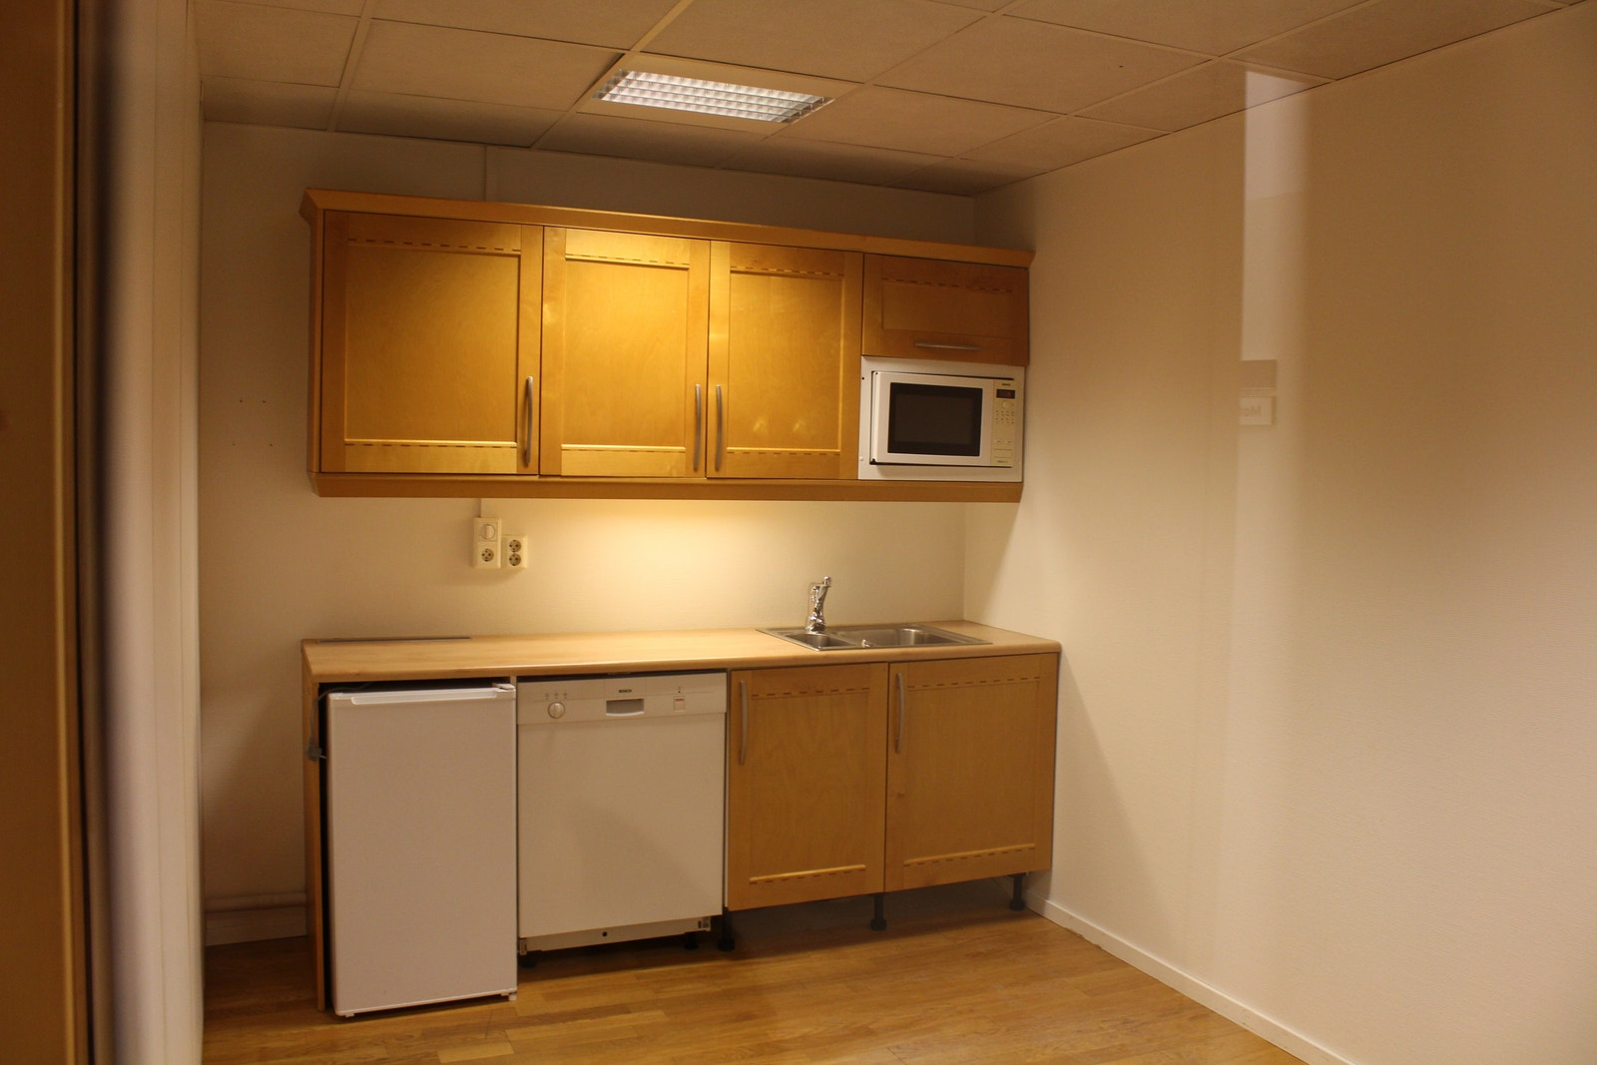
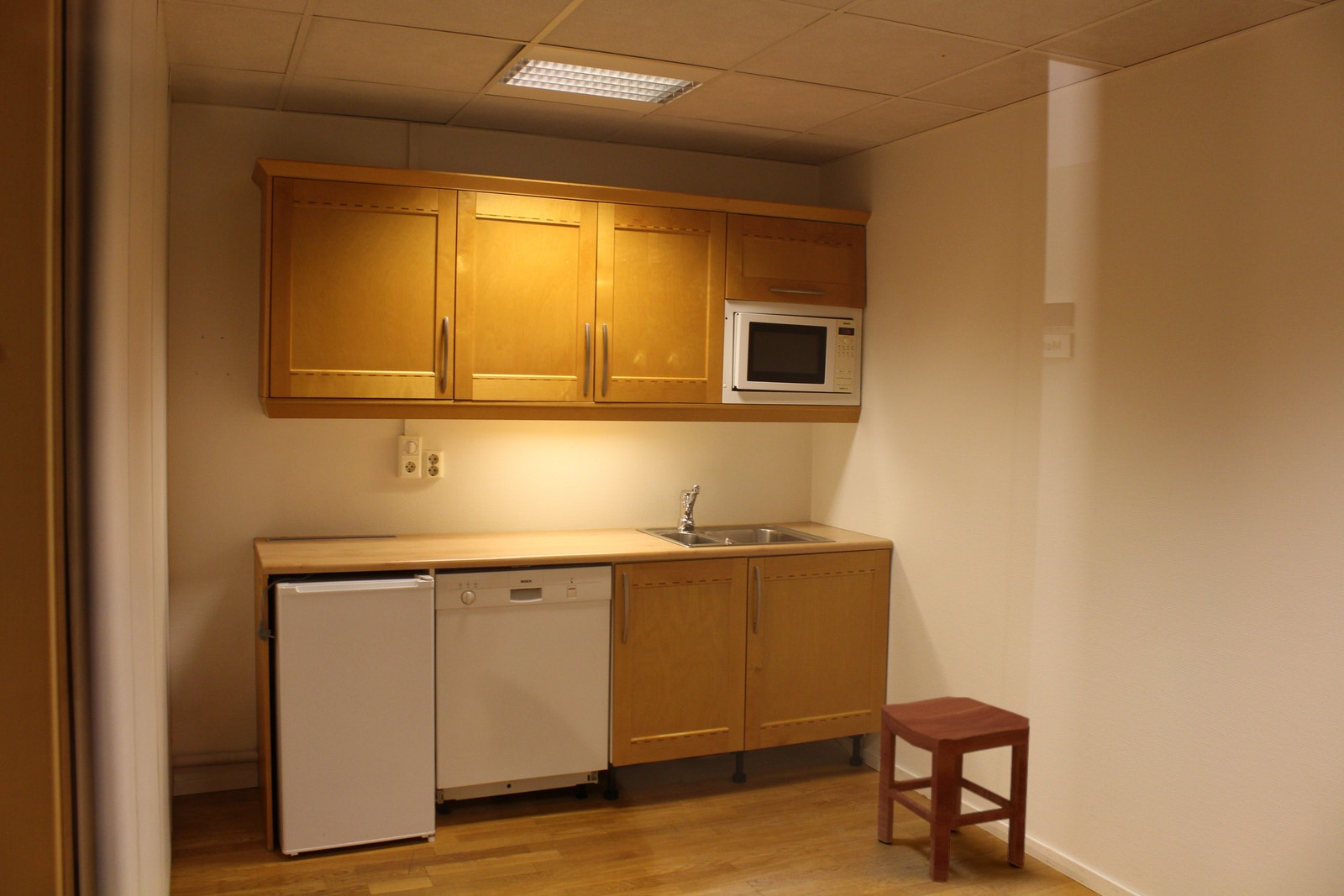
+ stool [877,695,1031,883]
